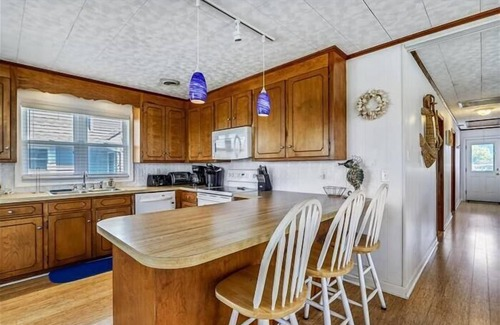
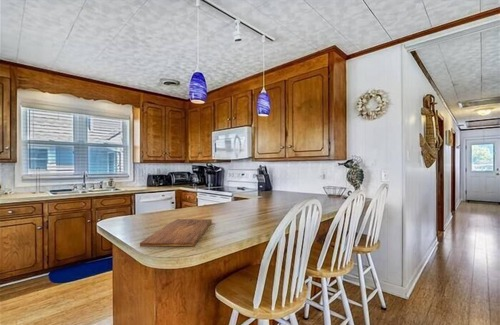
+ cutting board [139,218,213,247]
